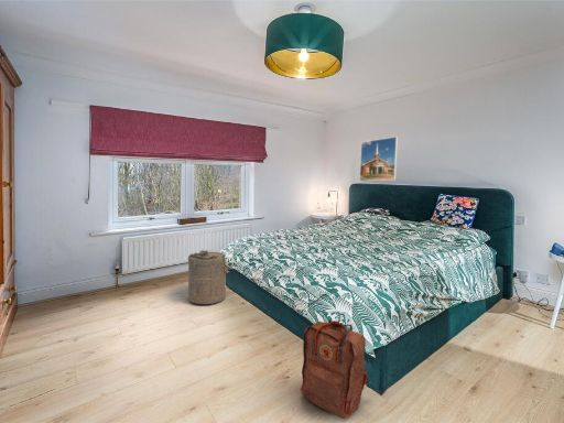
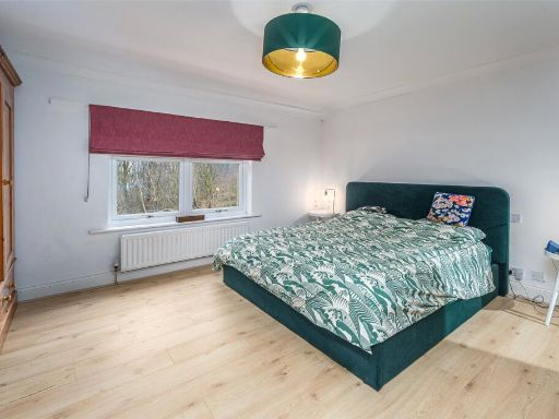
- backpack [300,318,368,420]
- laundry hamper [187,249,235,305]
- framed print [359,135,399,182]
